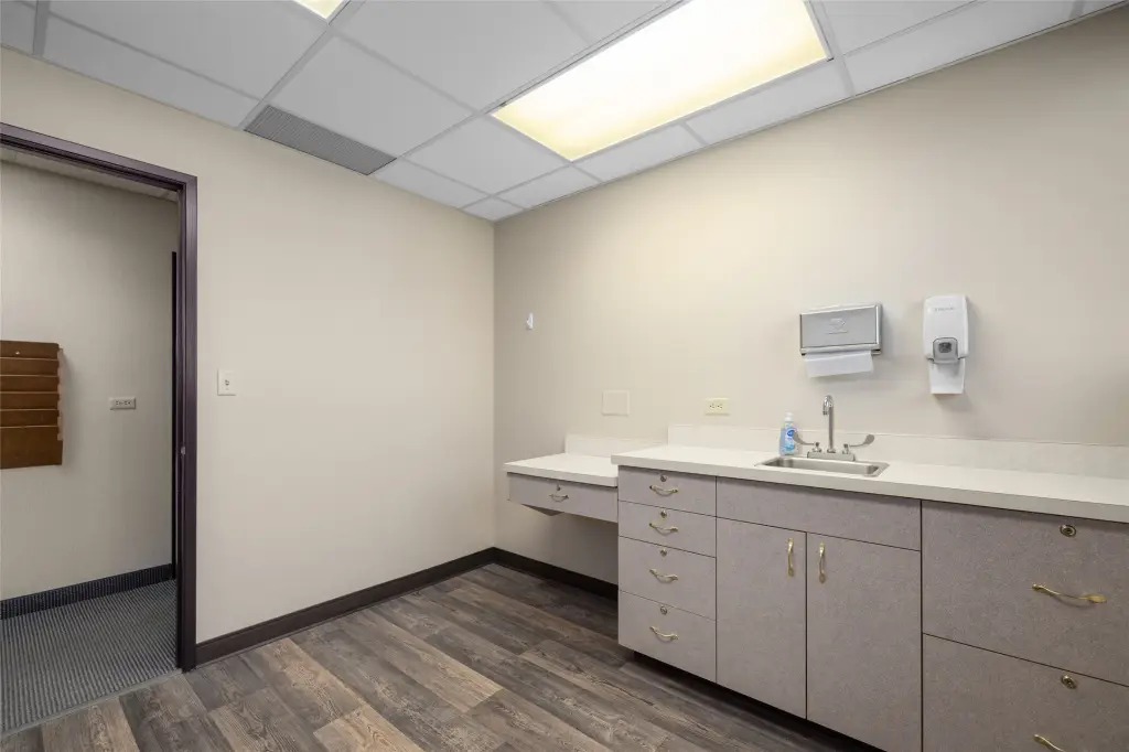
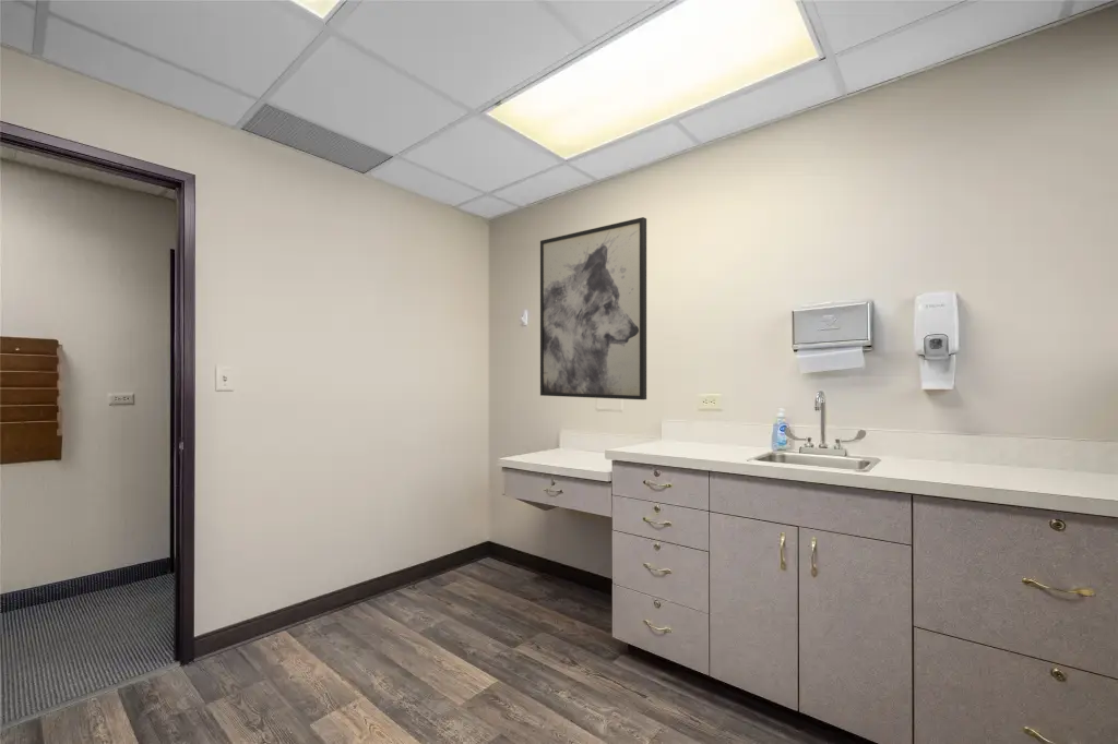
+ wall art [539,216,647,400]
